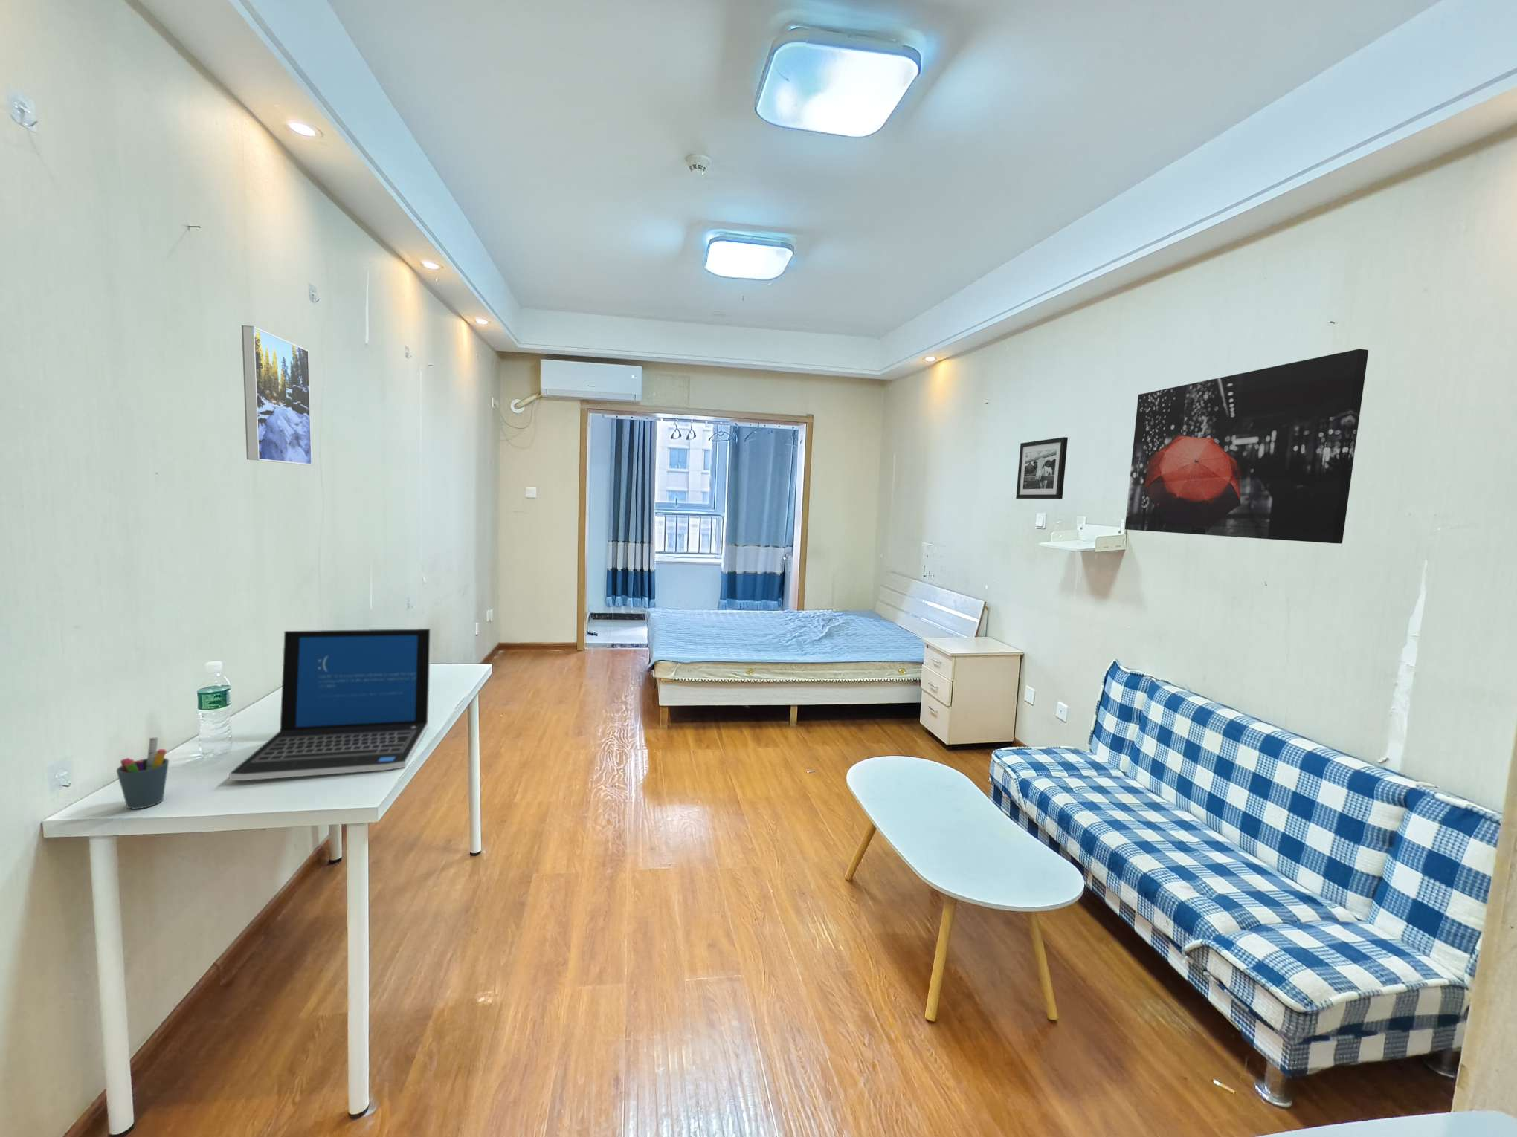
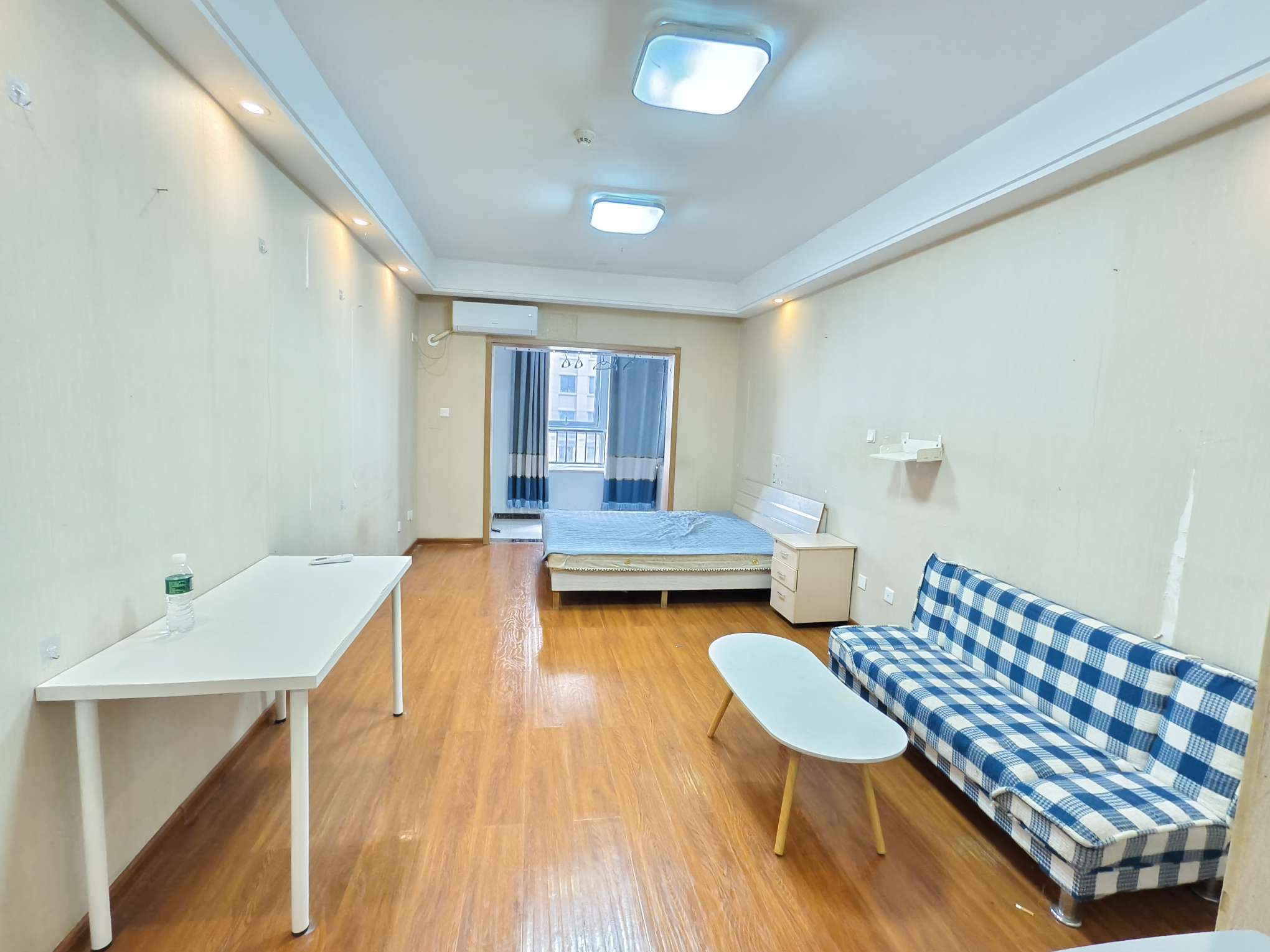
- pen holder [116,737,170,810]
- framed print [241,325,312,466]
- laptop [228,628,432,781]
- picture frame [1015,436,1069,499]
- wall art [1124,349,1369,545]
